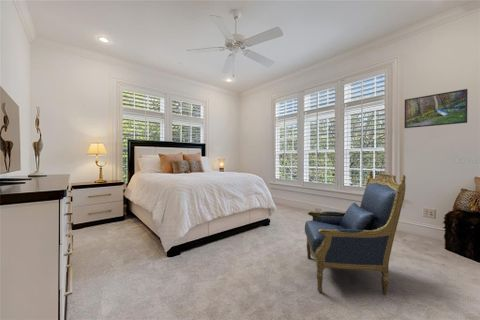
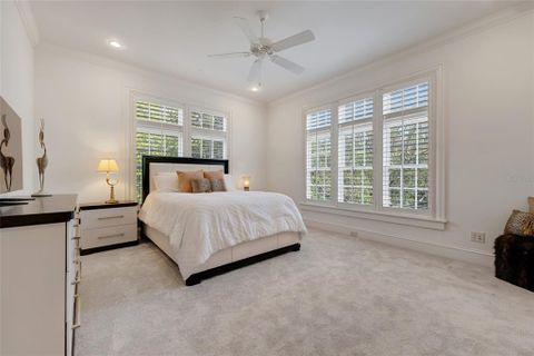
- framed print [403,88,469,129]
- armchair [304,170,407,296]
